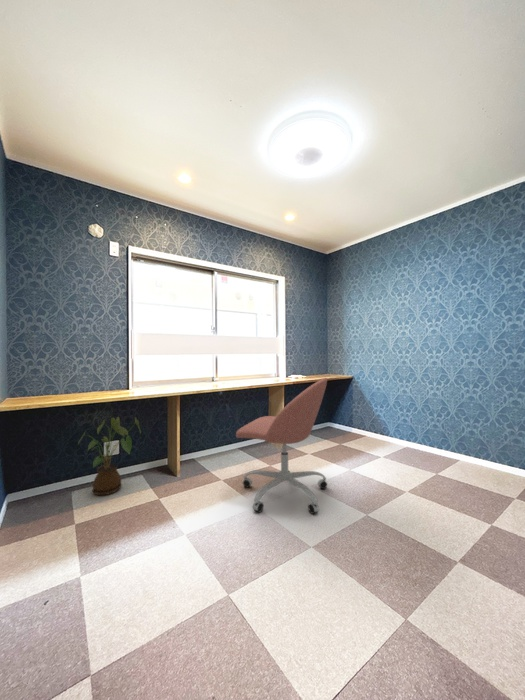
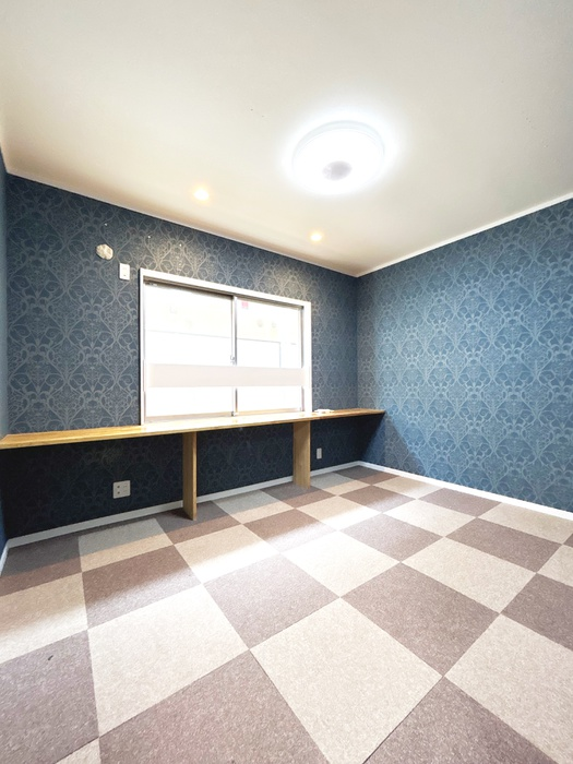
- office chair [235,377,329,515]
- house plant [77,416,142,496]
